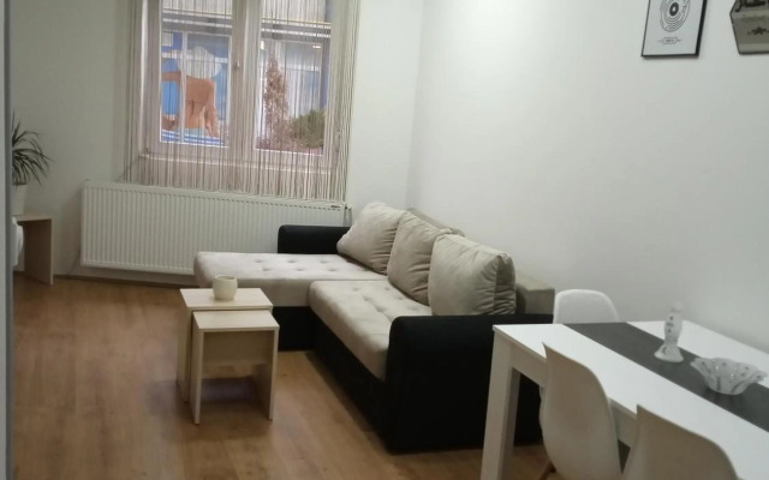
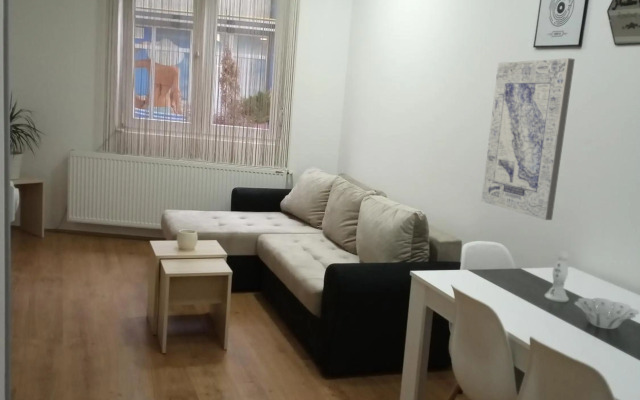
+ wall art [480,57,576,221]
